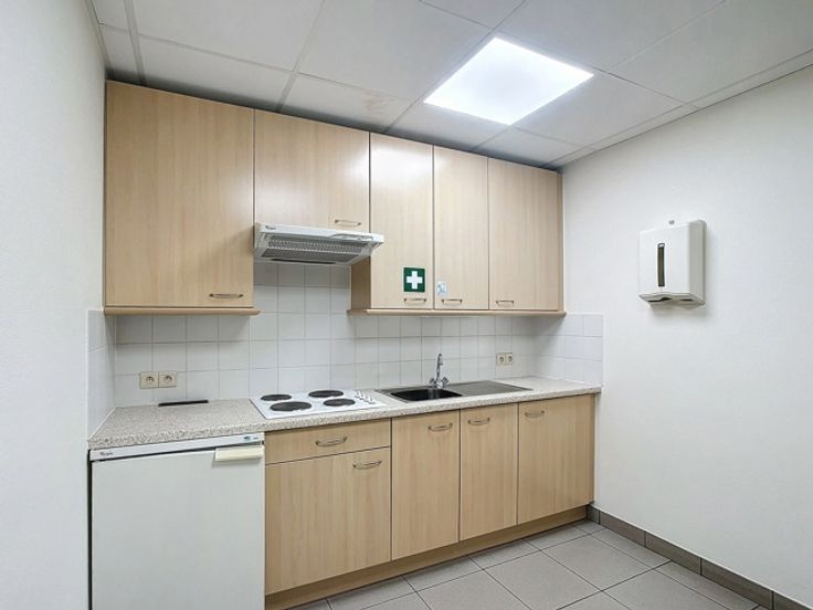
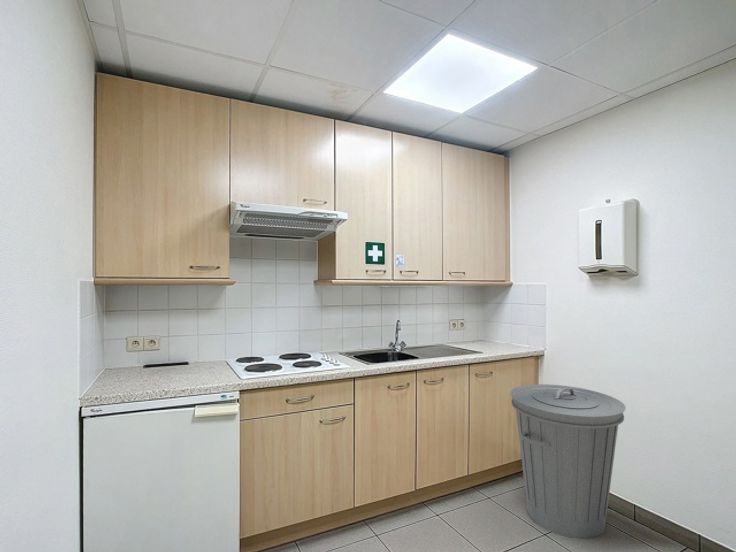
+ trash can [509,383,627,539]
